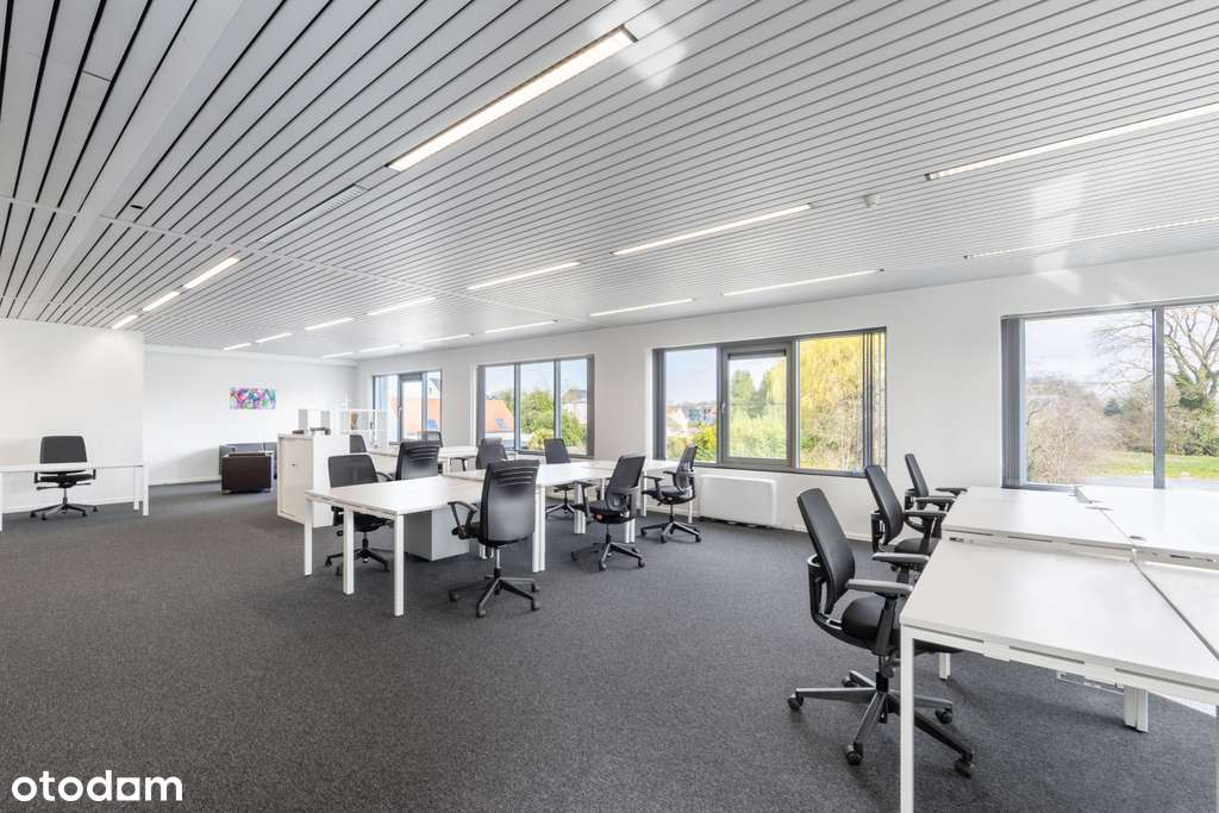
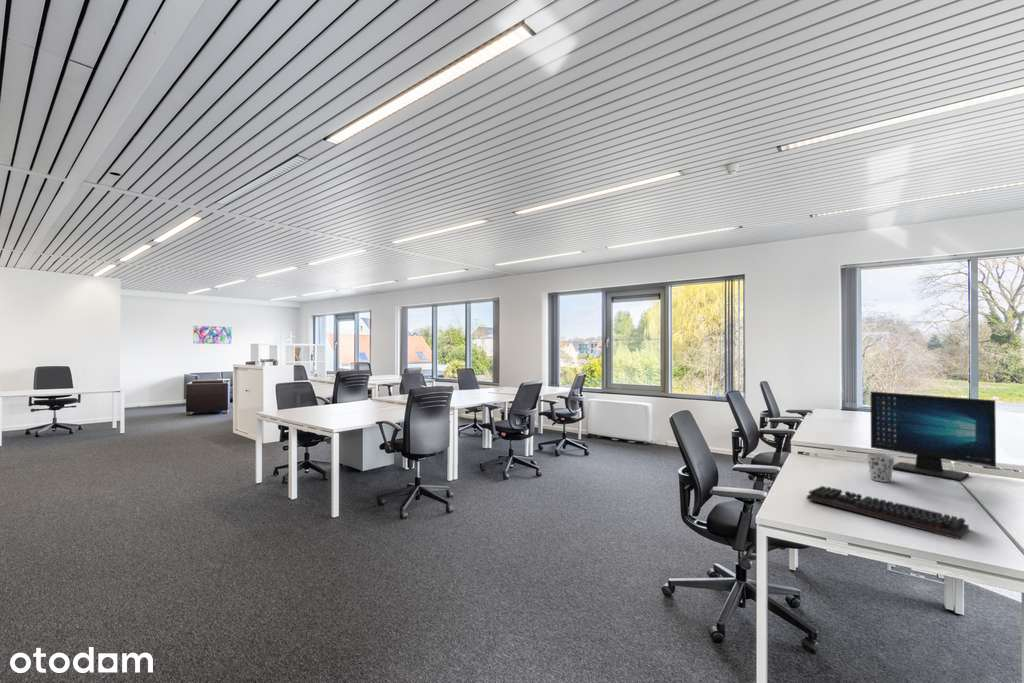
+ computer monitor [870,390,997,482]
+ keyboard [806,485,970,540]
+ cup [866,452,896,483]
